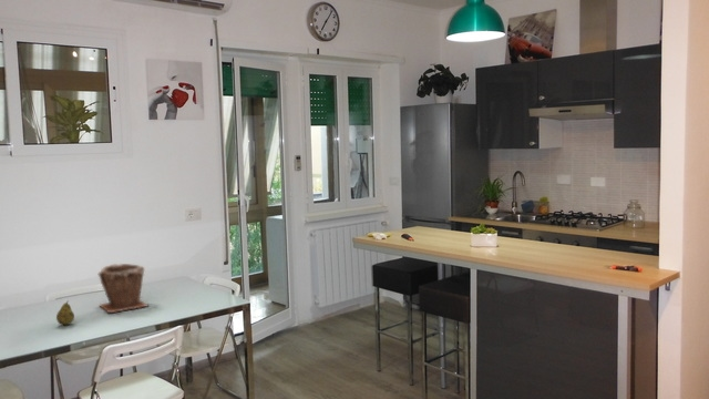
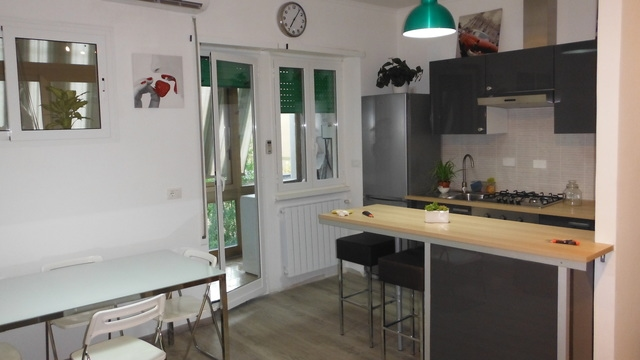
- fruit [55,299,75,326]
- plant pot [97,263,150,314]
